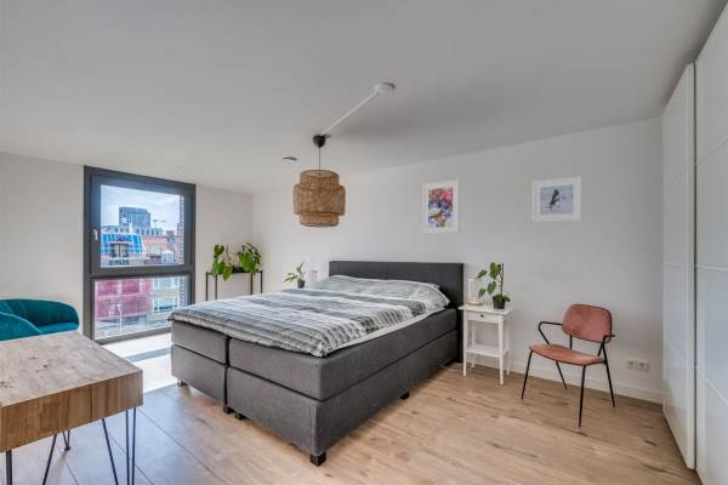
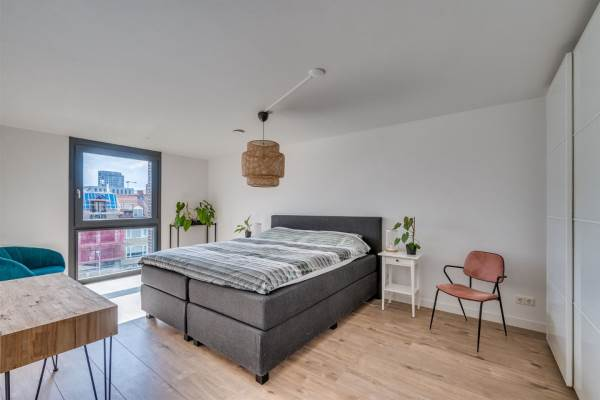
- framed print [421,178,461,235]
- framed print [531,176,584,223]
